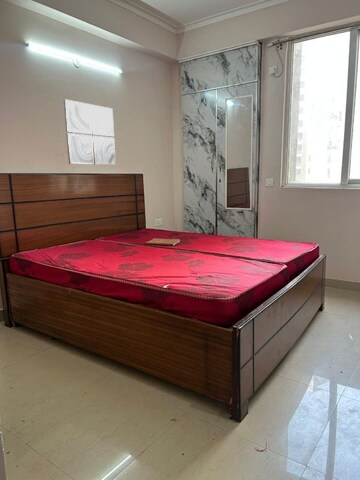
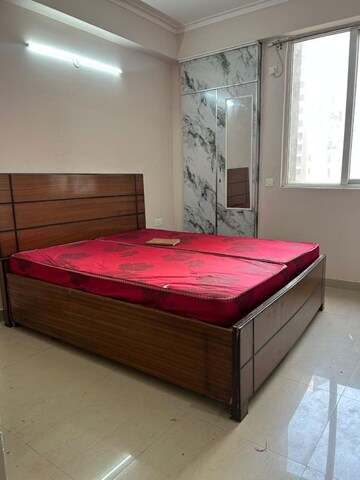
- wall art [63,98,117,166]
